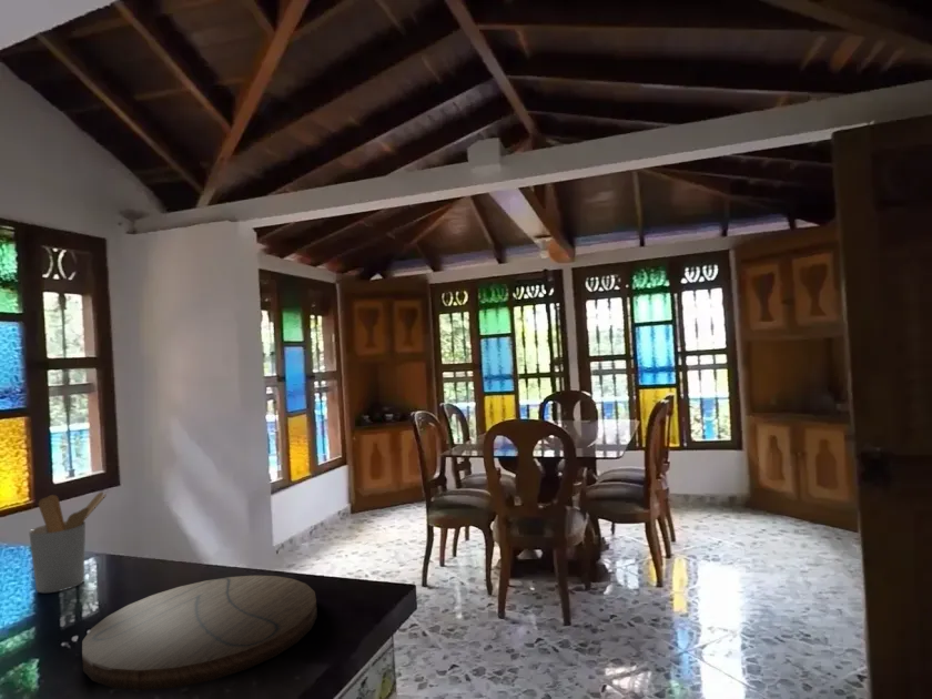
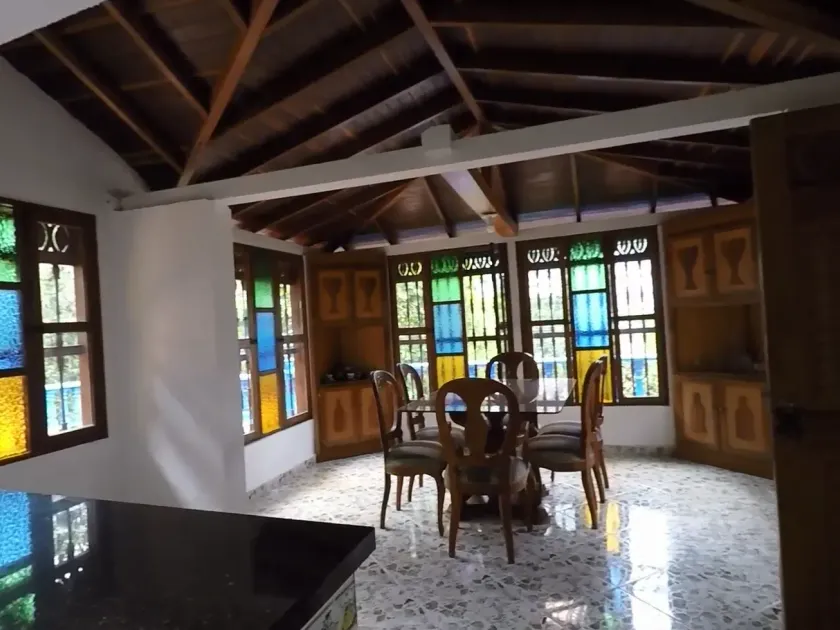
- utensil holder [28,490,108,594]
- cutting board [81,575,318,691]
